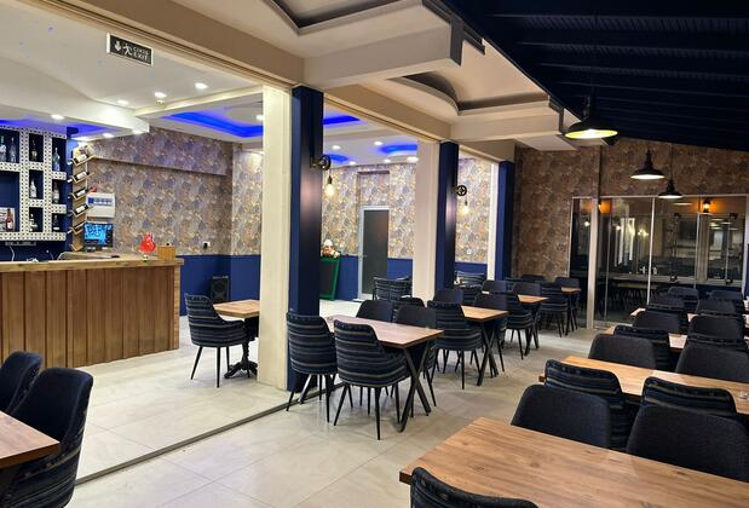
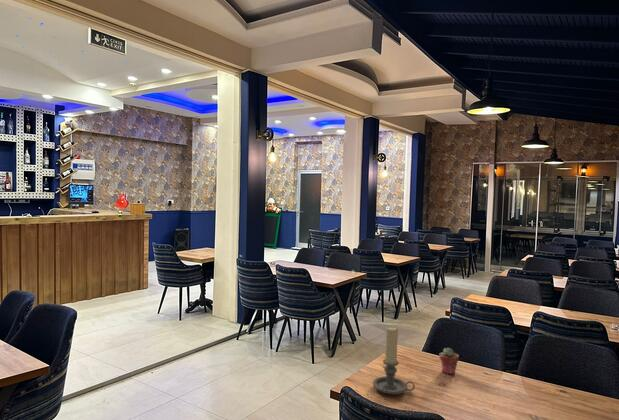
+ candle holder [372,325,416,395]
+ potted succulent [438,347,460,375]
